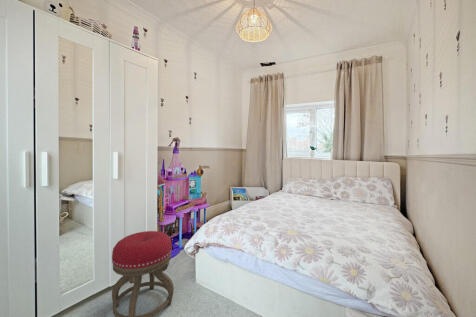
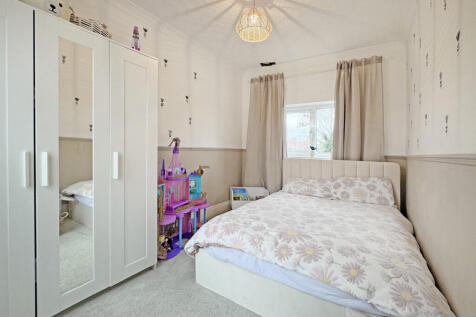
- stool [111,230,175,317]
